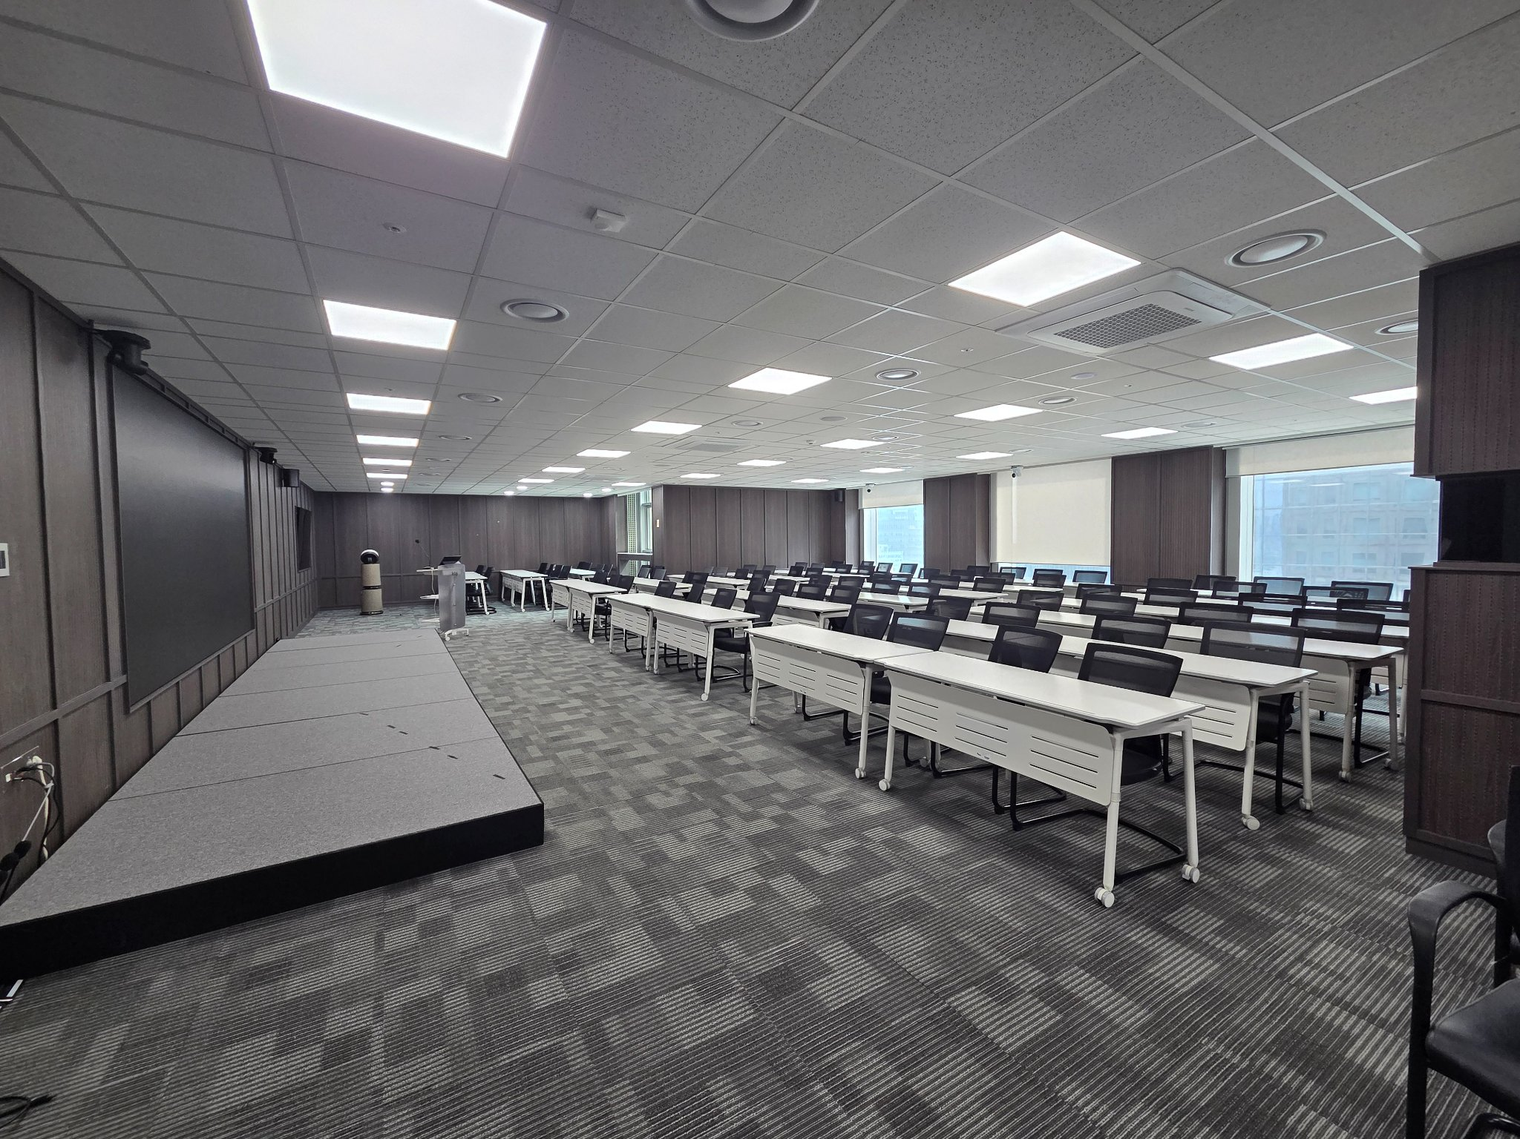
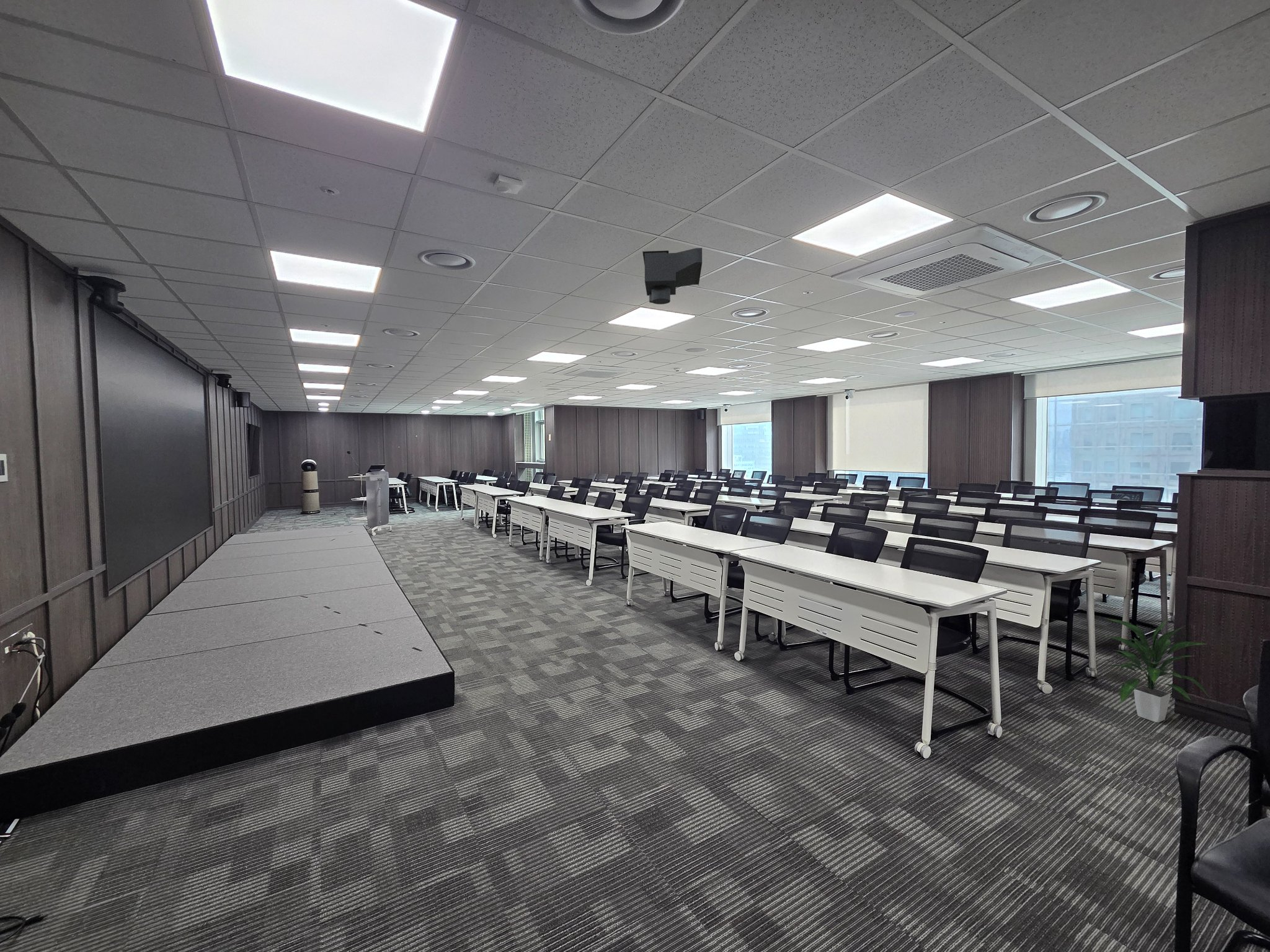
+ indoor plant [1101,617,1210,723]
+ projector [642,247,703,305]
